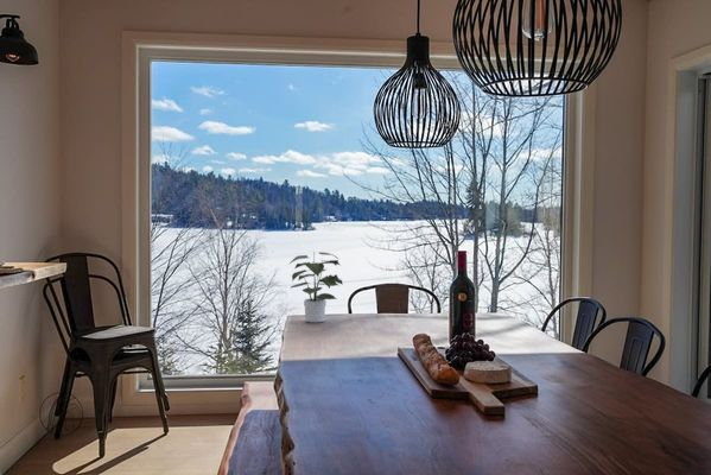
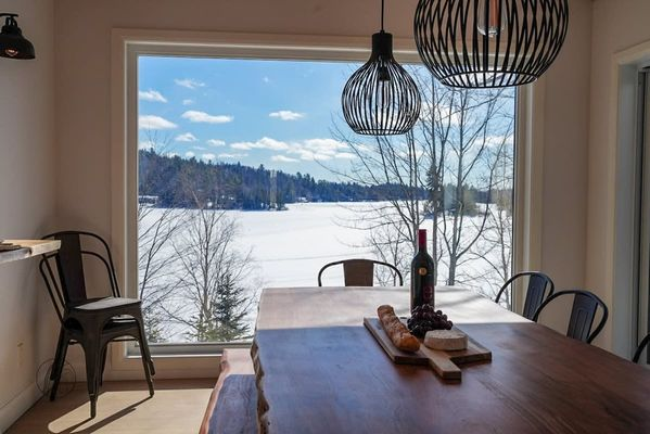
- potted plant [288,251,344,324]
